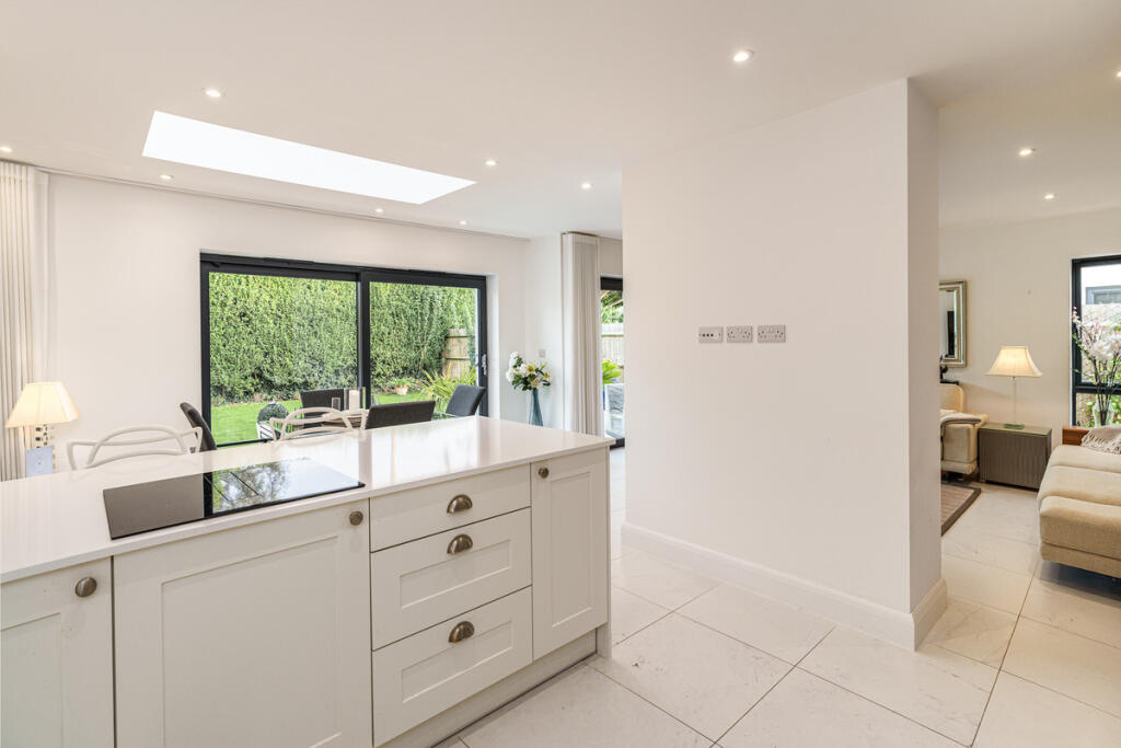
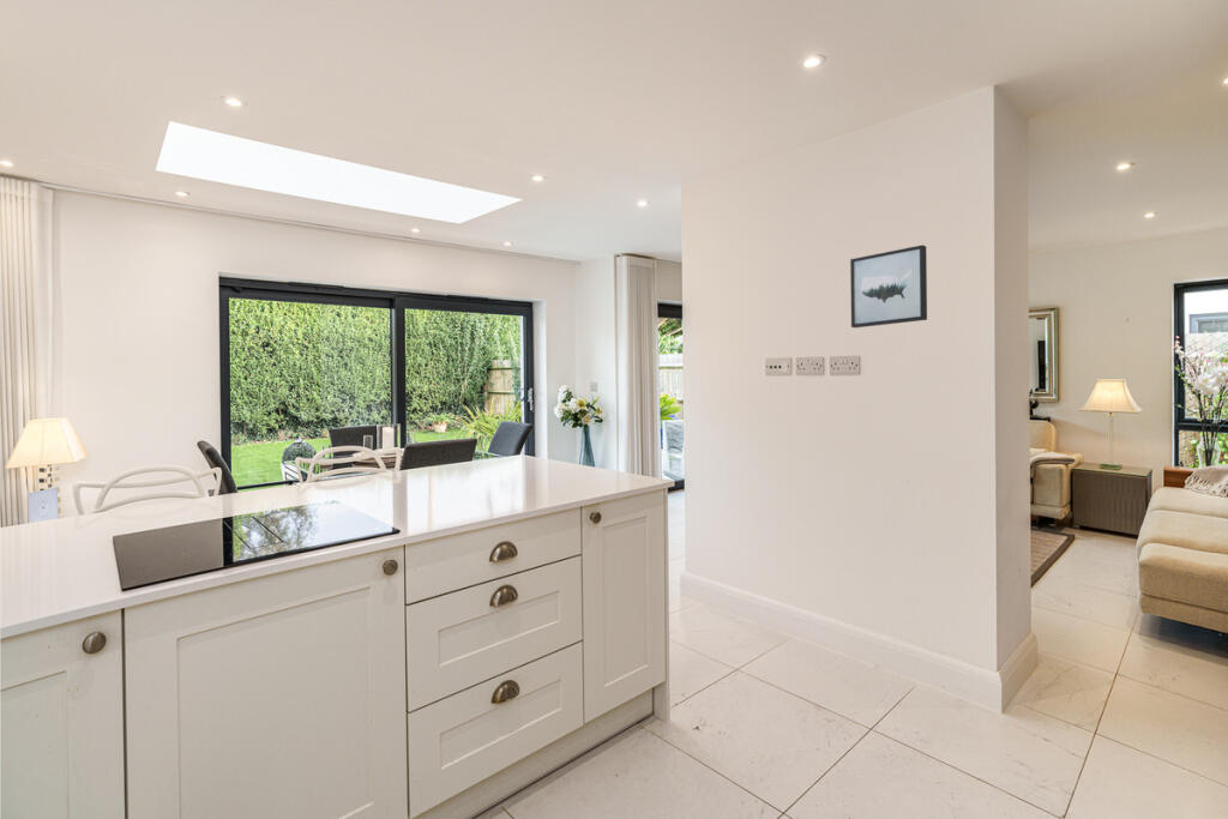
+ wall art [849,243,928,329]
